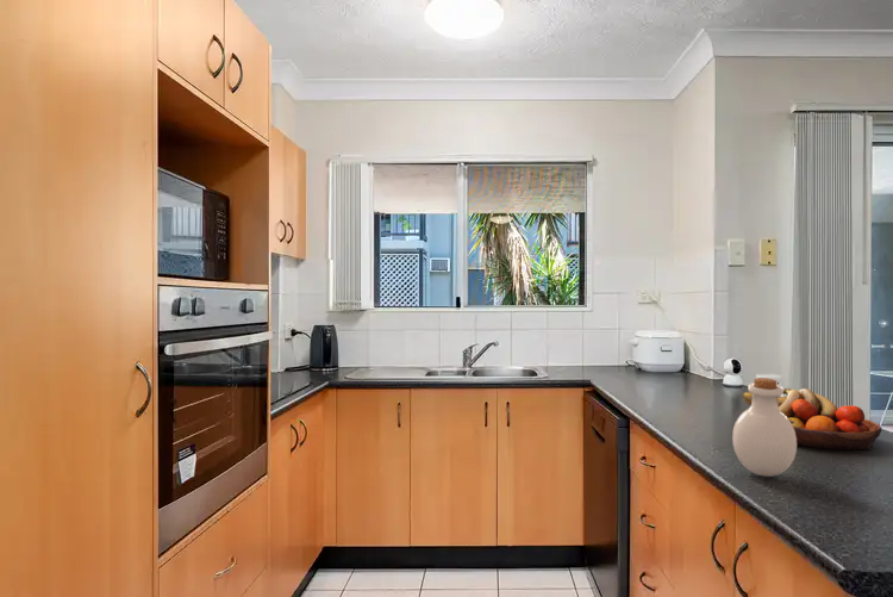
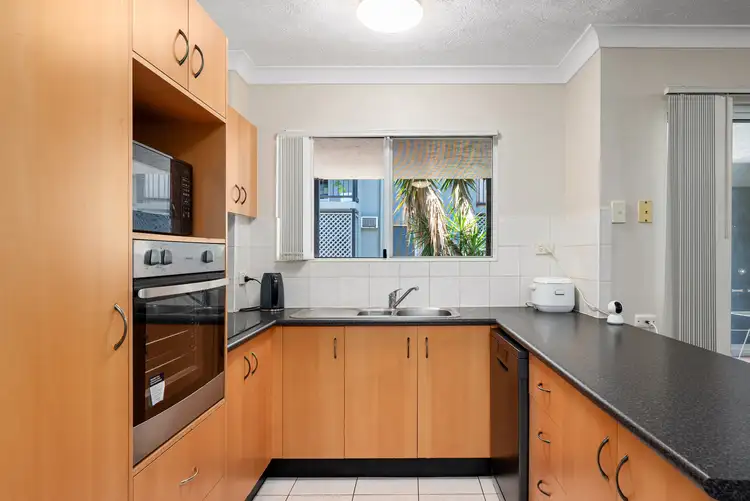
- bottle [731,377,798,478]
- fruit bowl [741,387,883,450]
